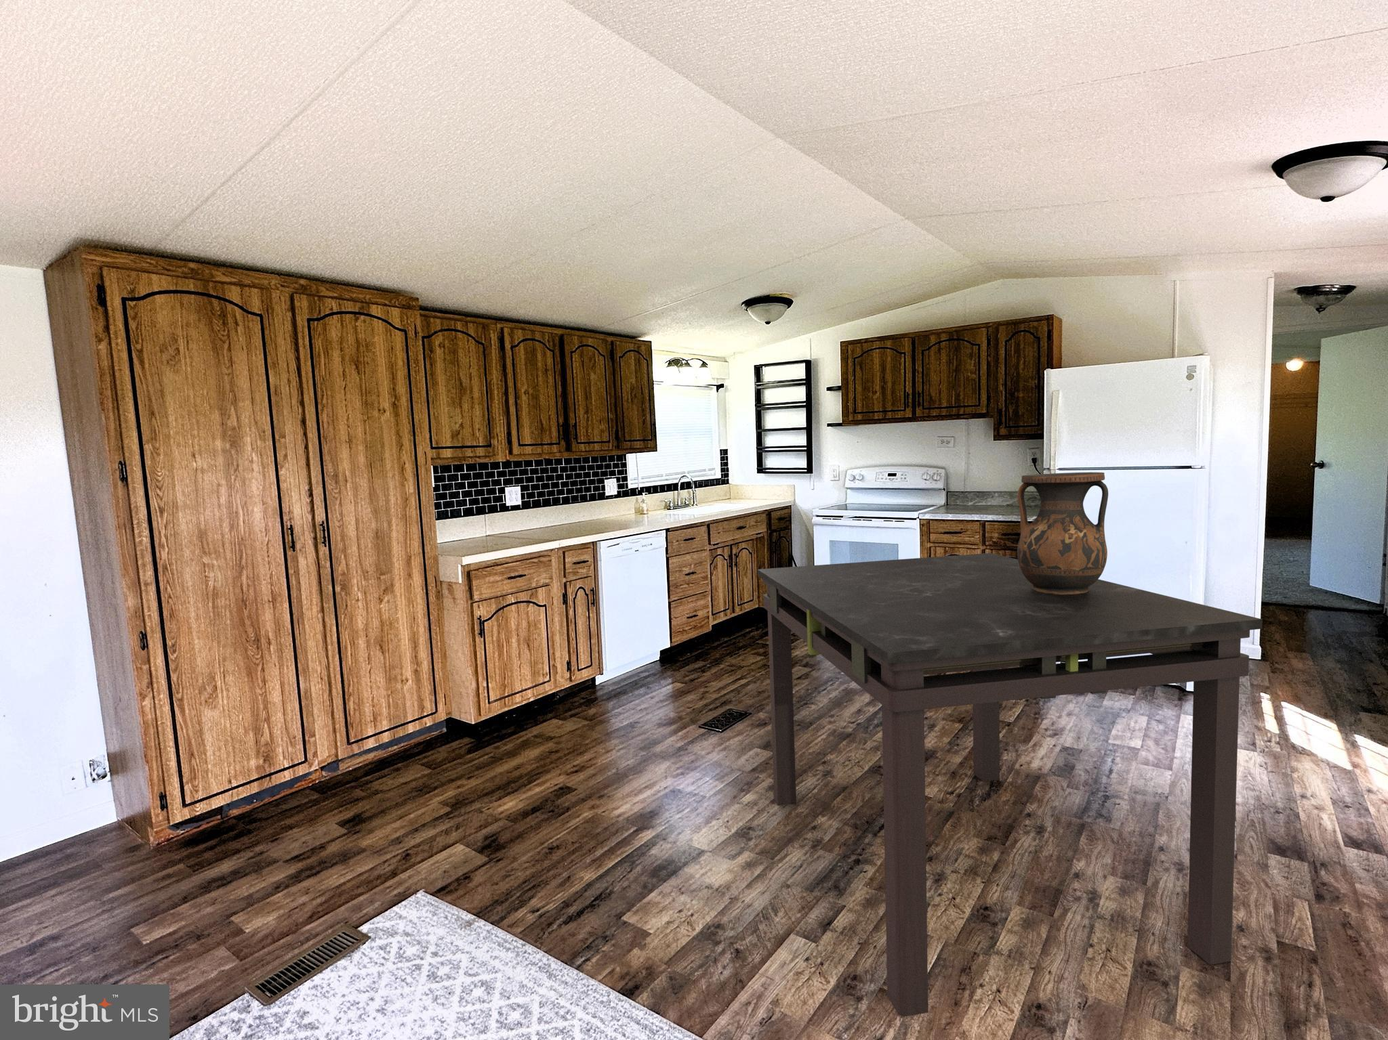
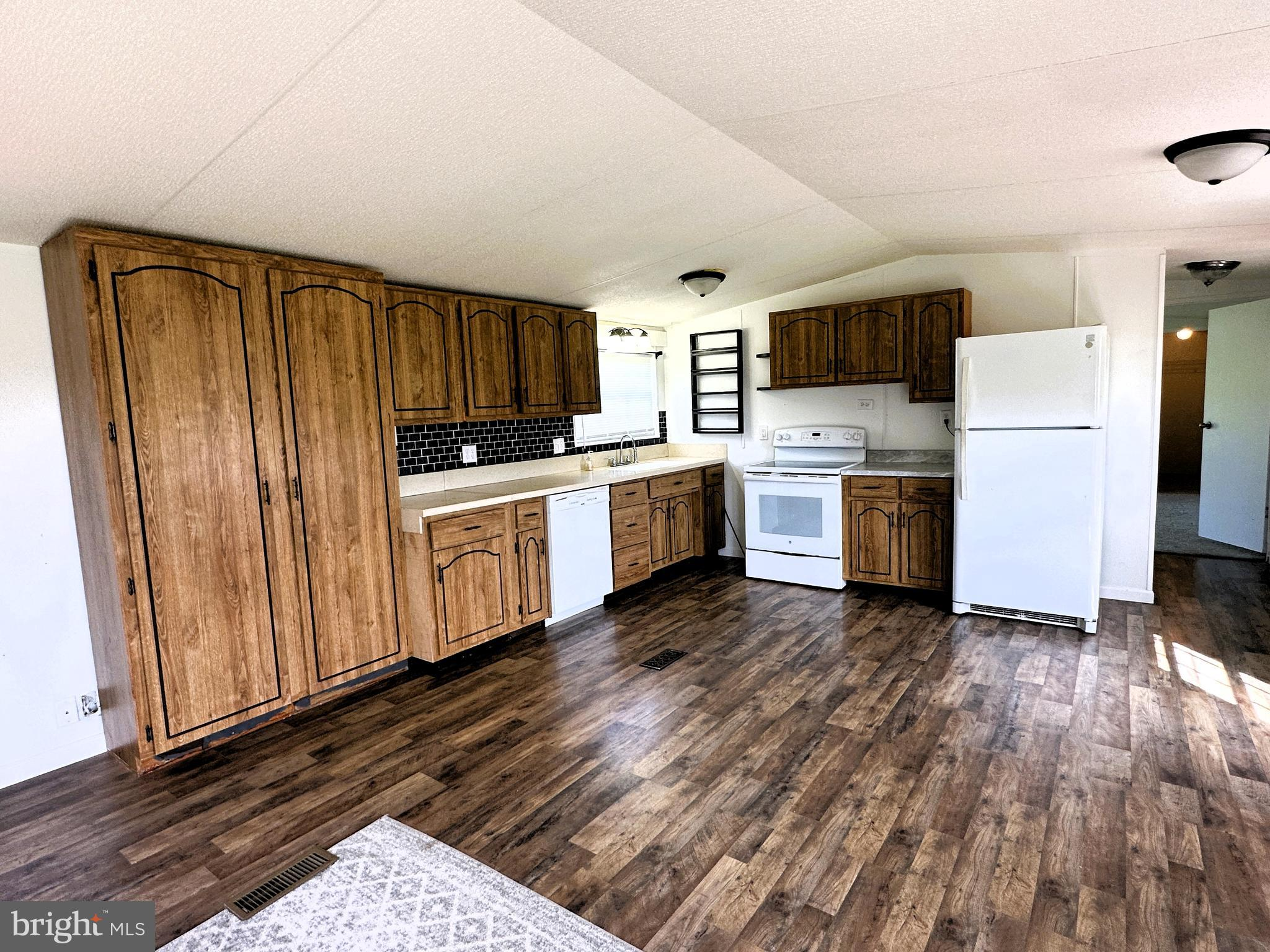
- vase [1016,471,1109,594]
- dining table [757,553,1263,1017]
